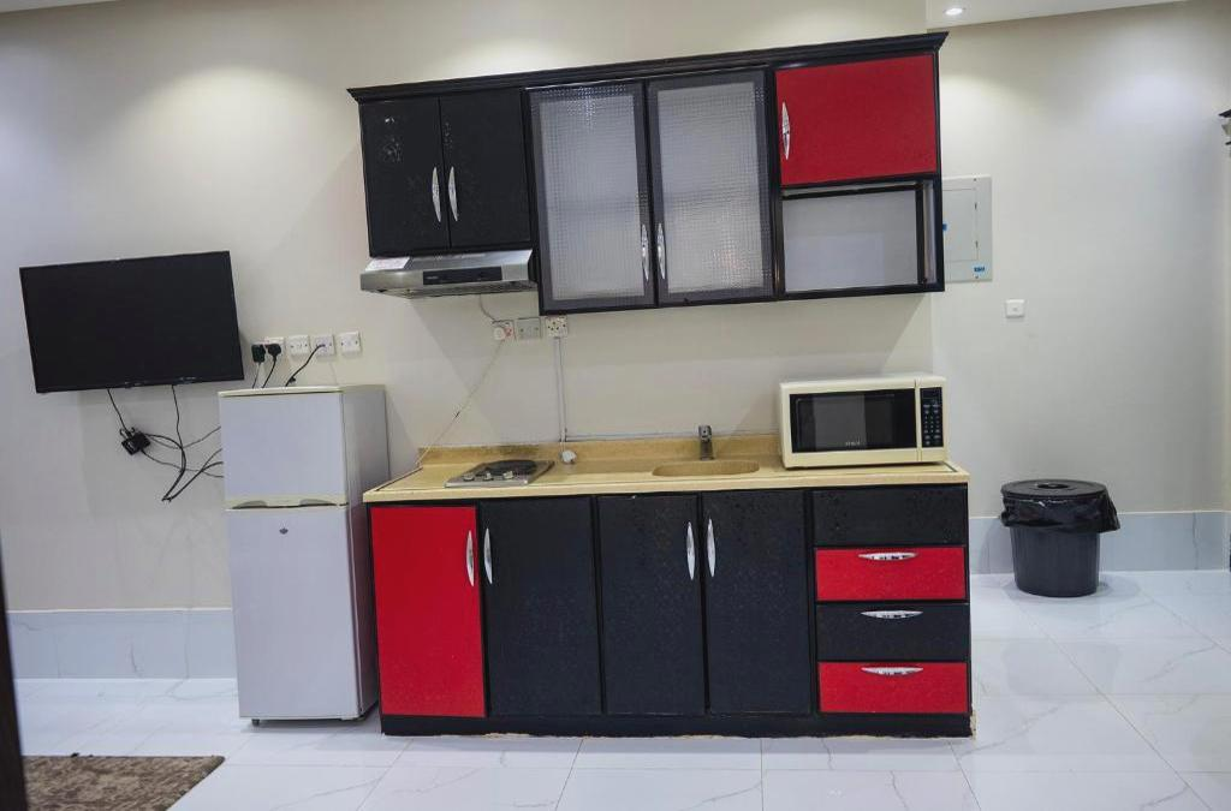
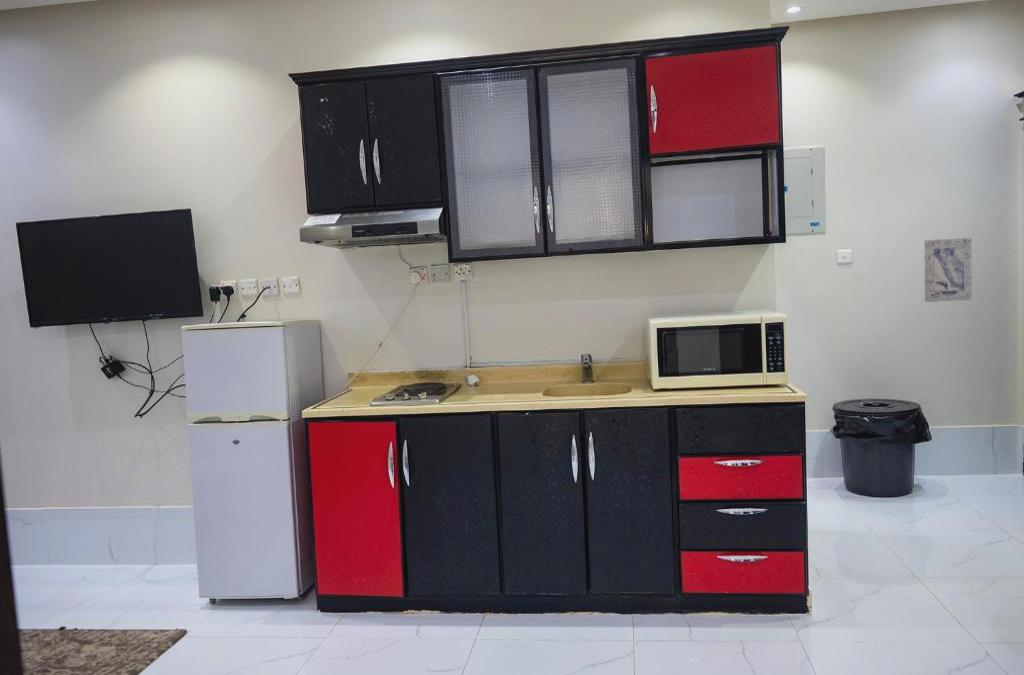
+ wall art [924,237,973,303]
